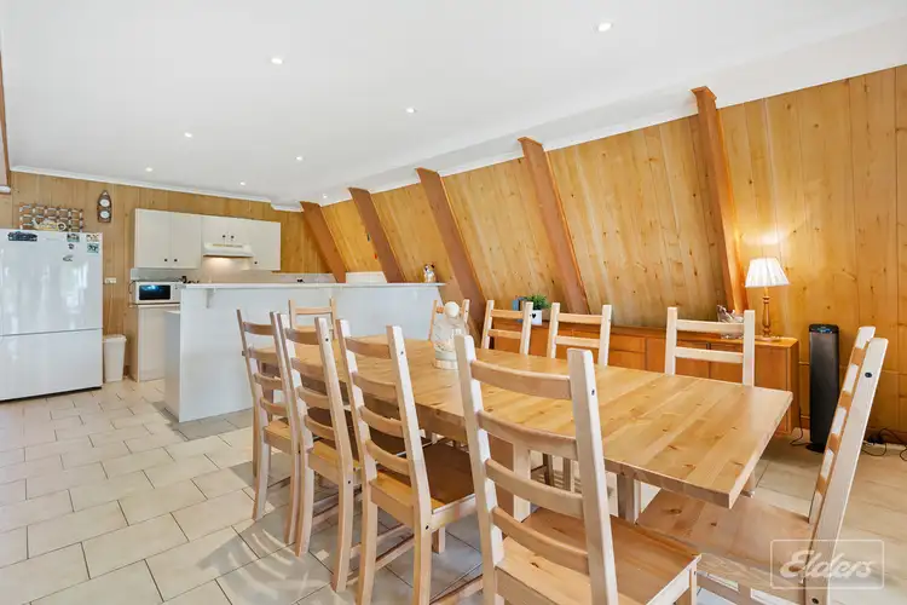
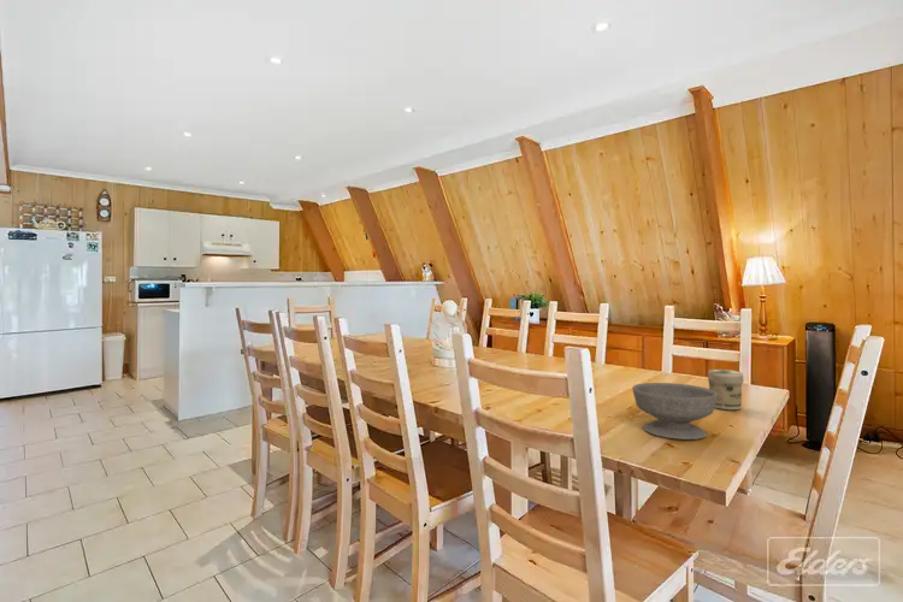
+ jar [707,368,744,411]
+ bowl [631,382,718,441]
